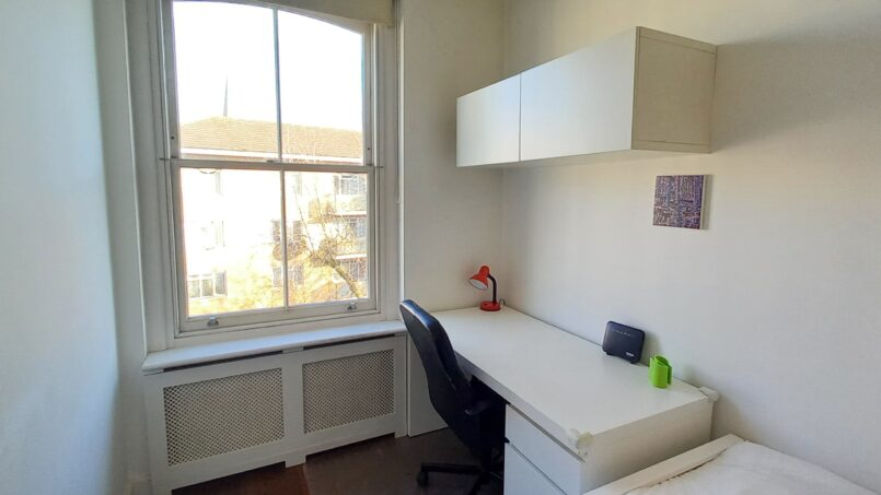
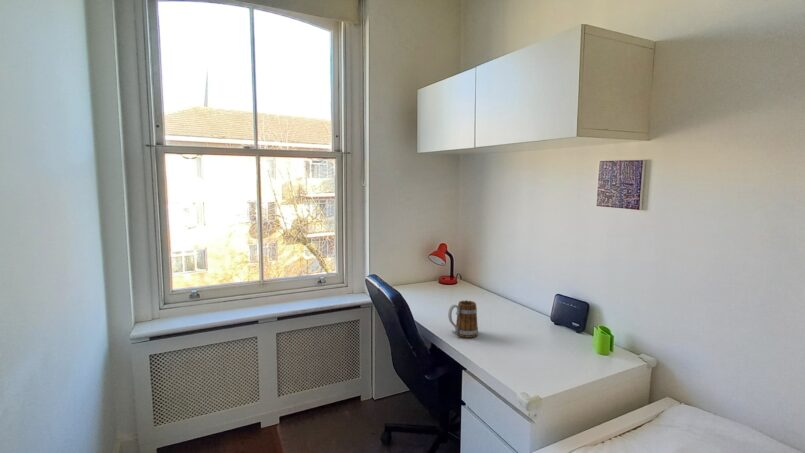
+ mug [447,299,479,339]
